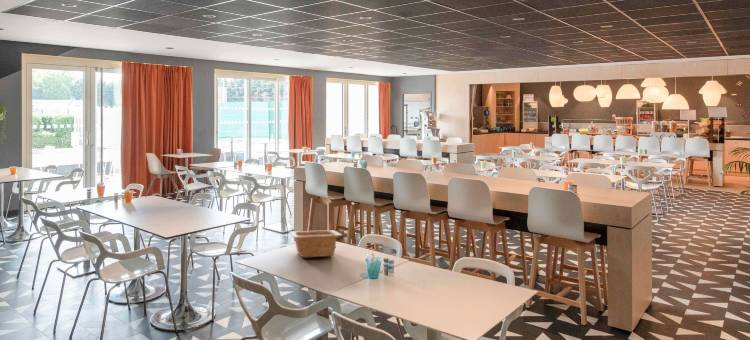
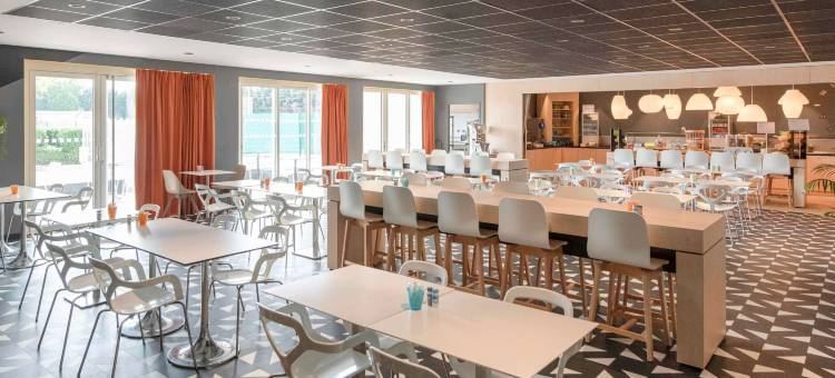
- serving bowl [289,229,344,258]
